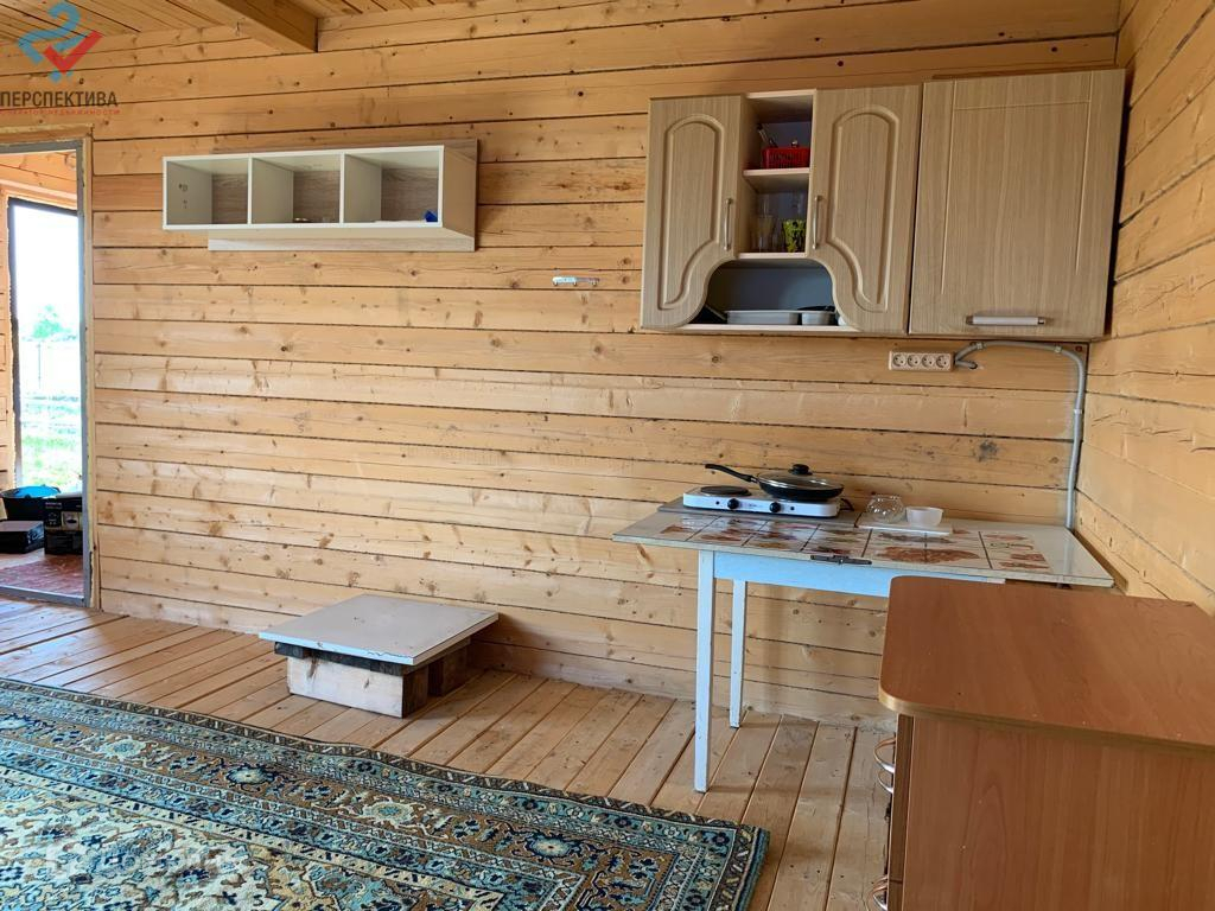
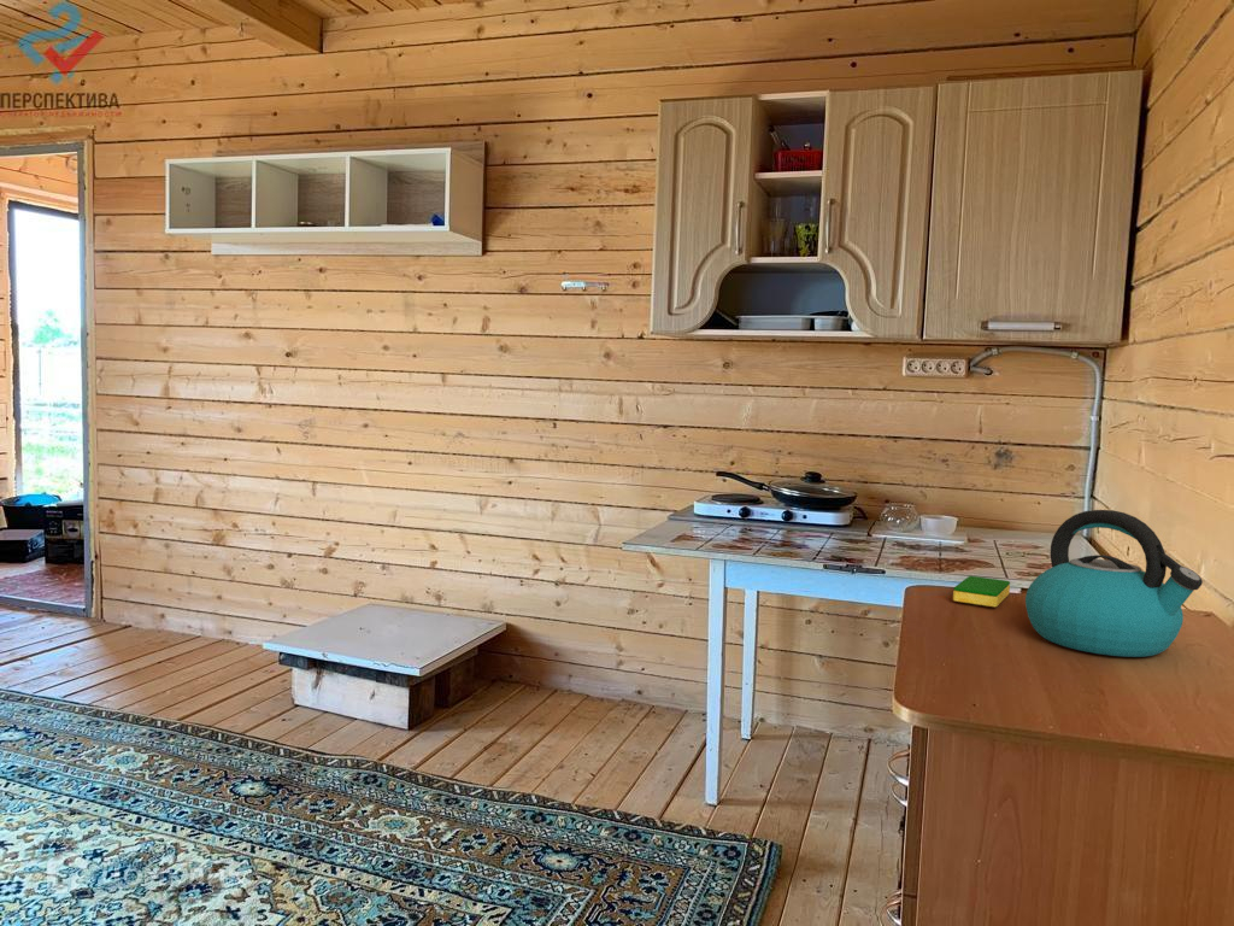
+ kettle [1024,509,1204,658]
+ dish sponge [952,575,1011,608]
